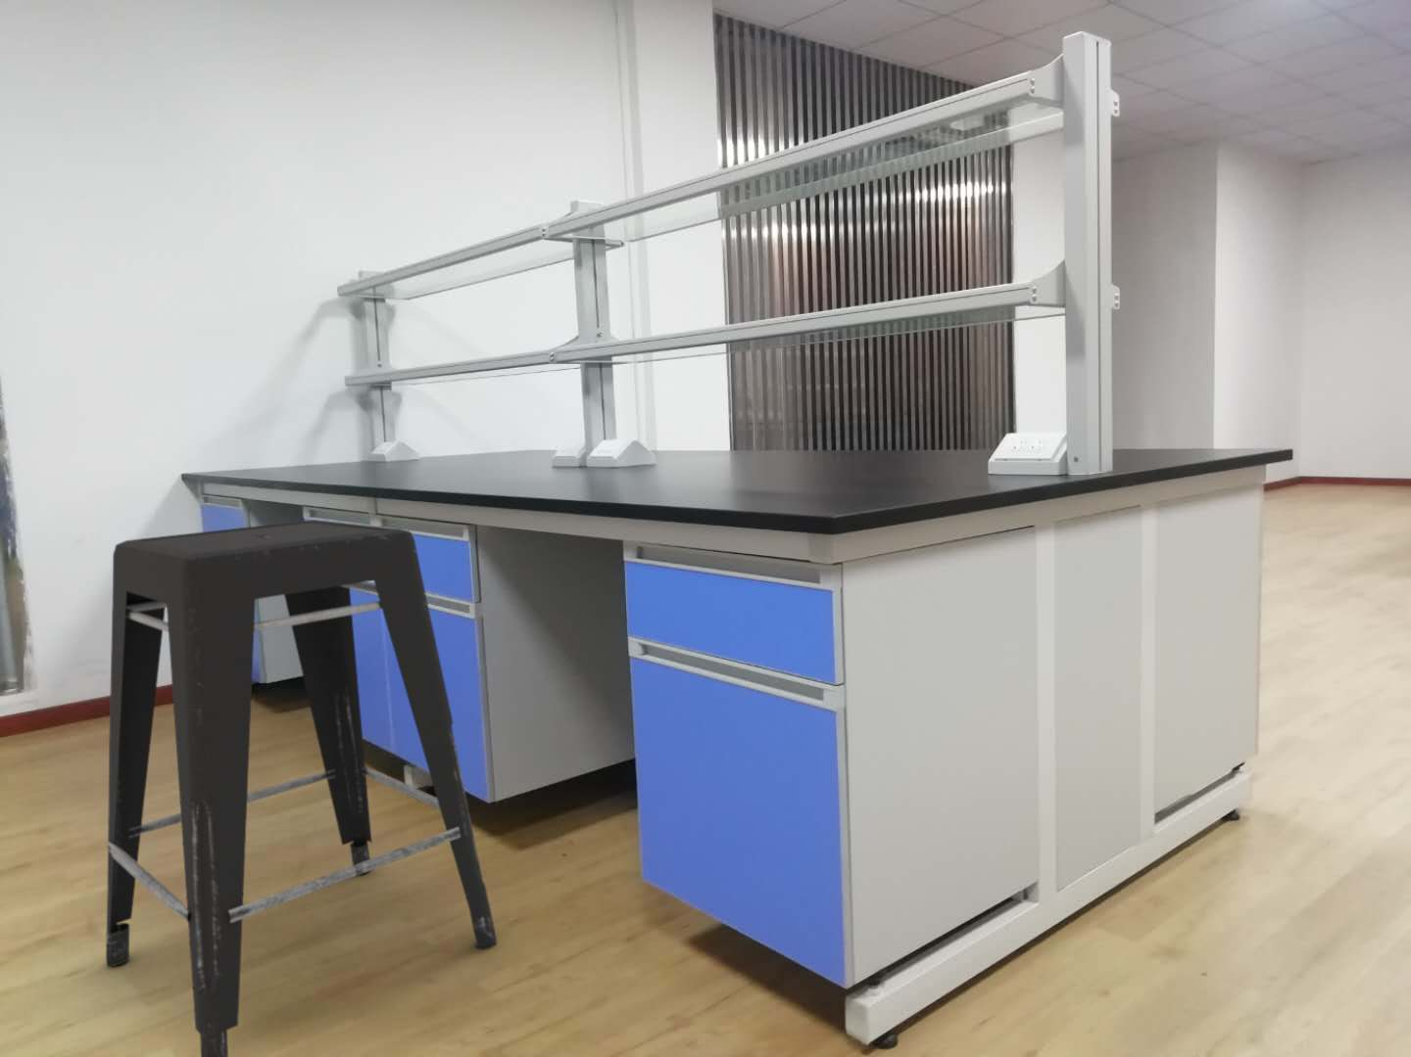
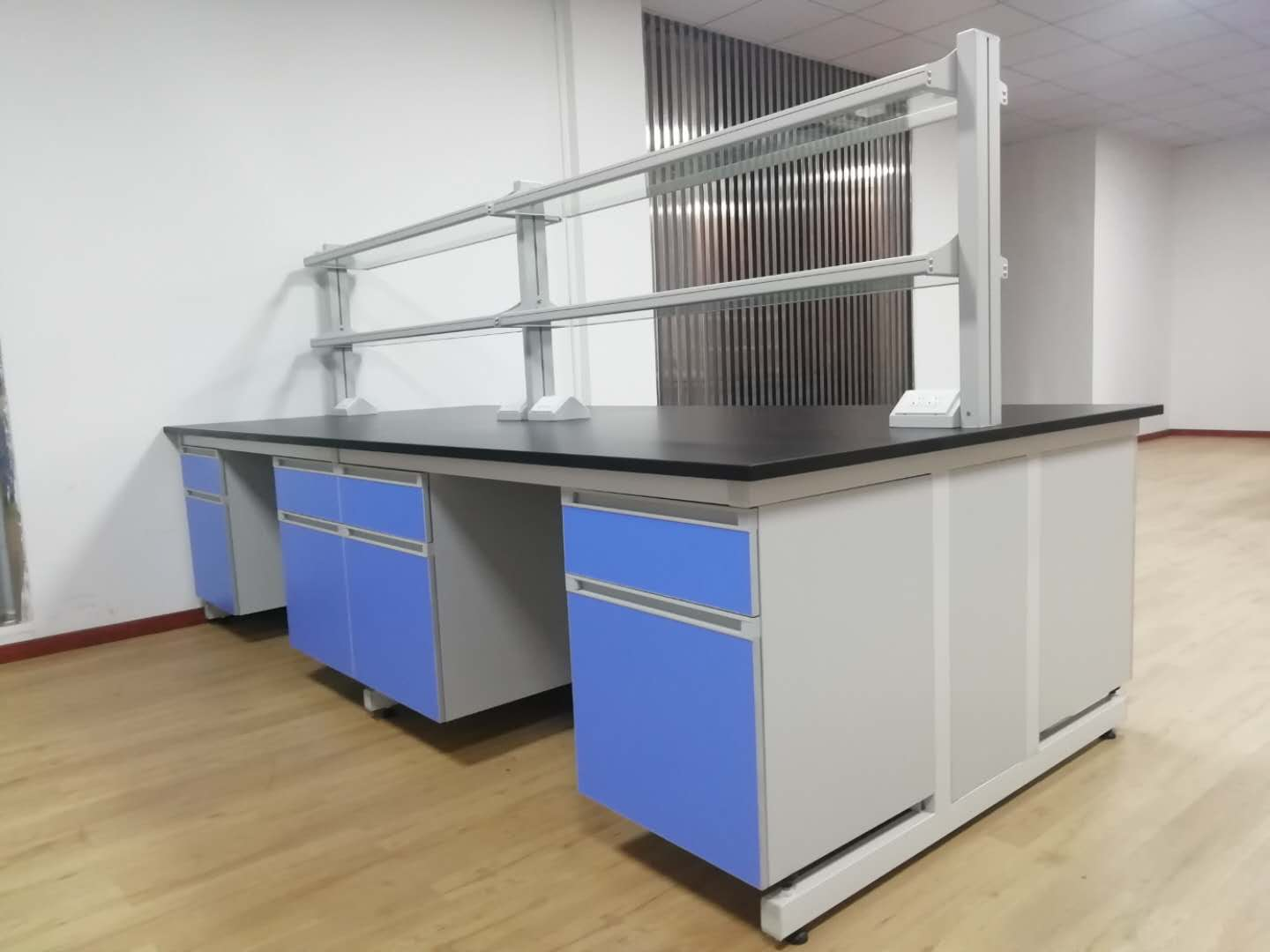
- stool [104,519,498,1057]
